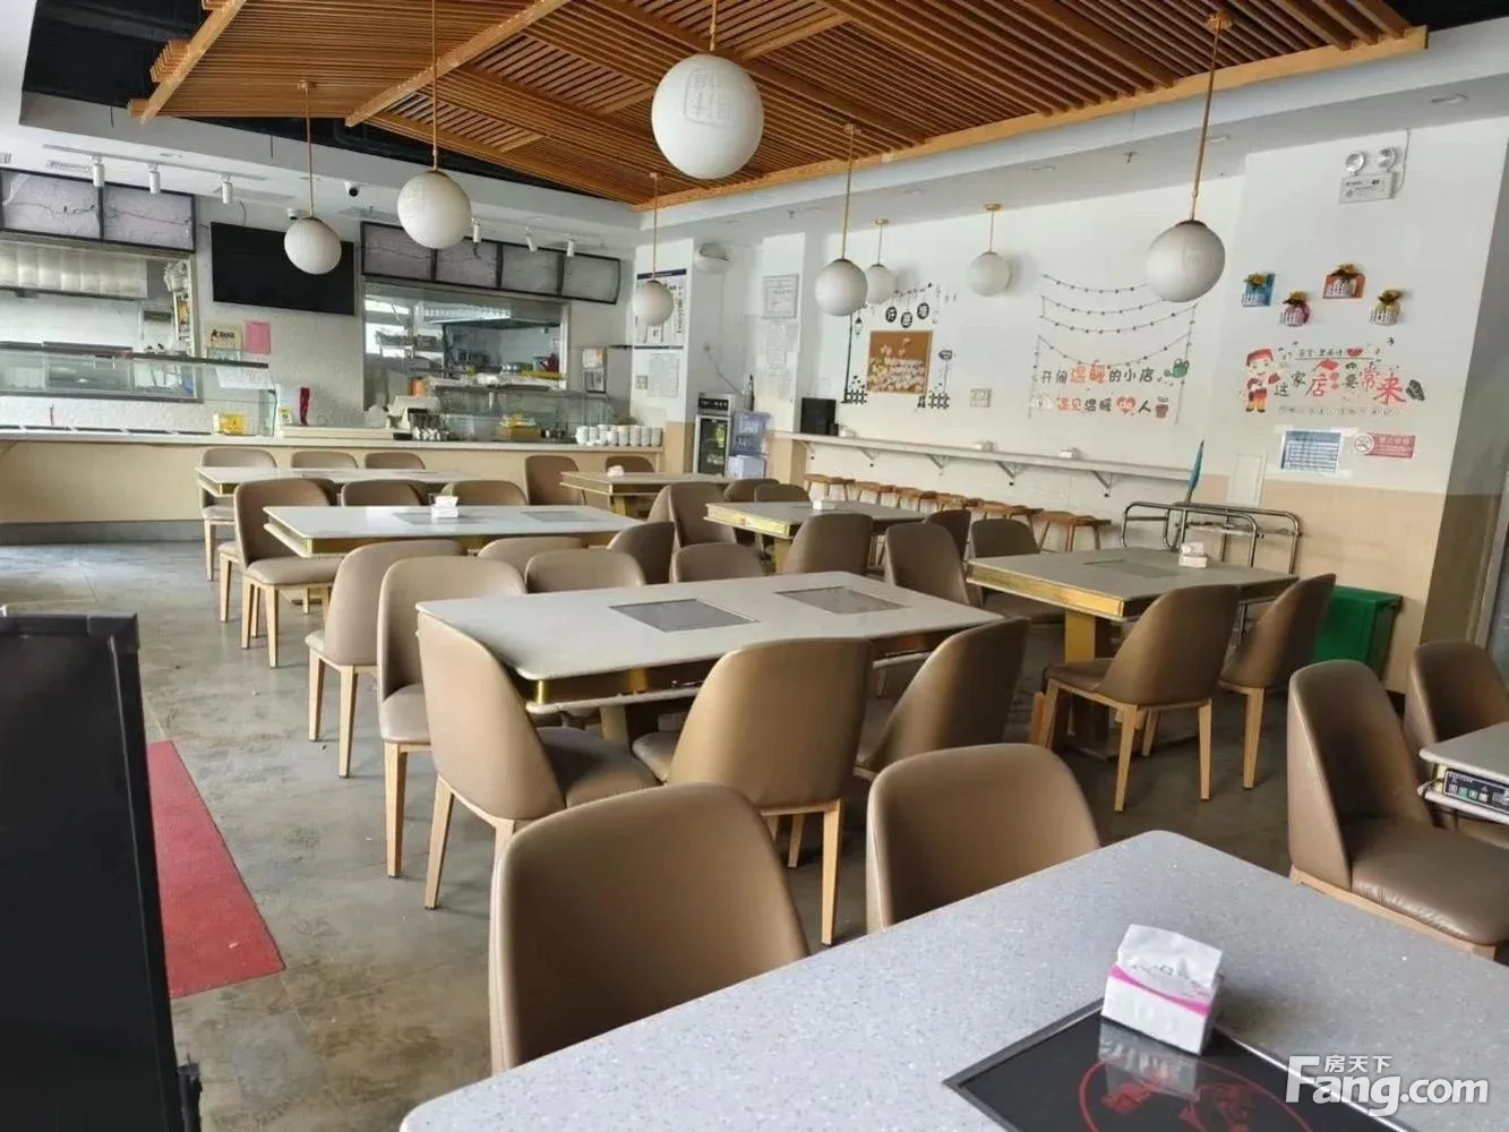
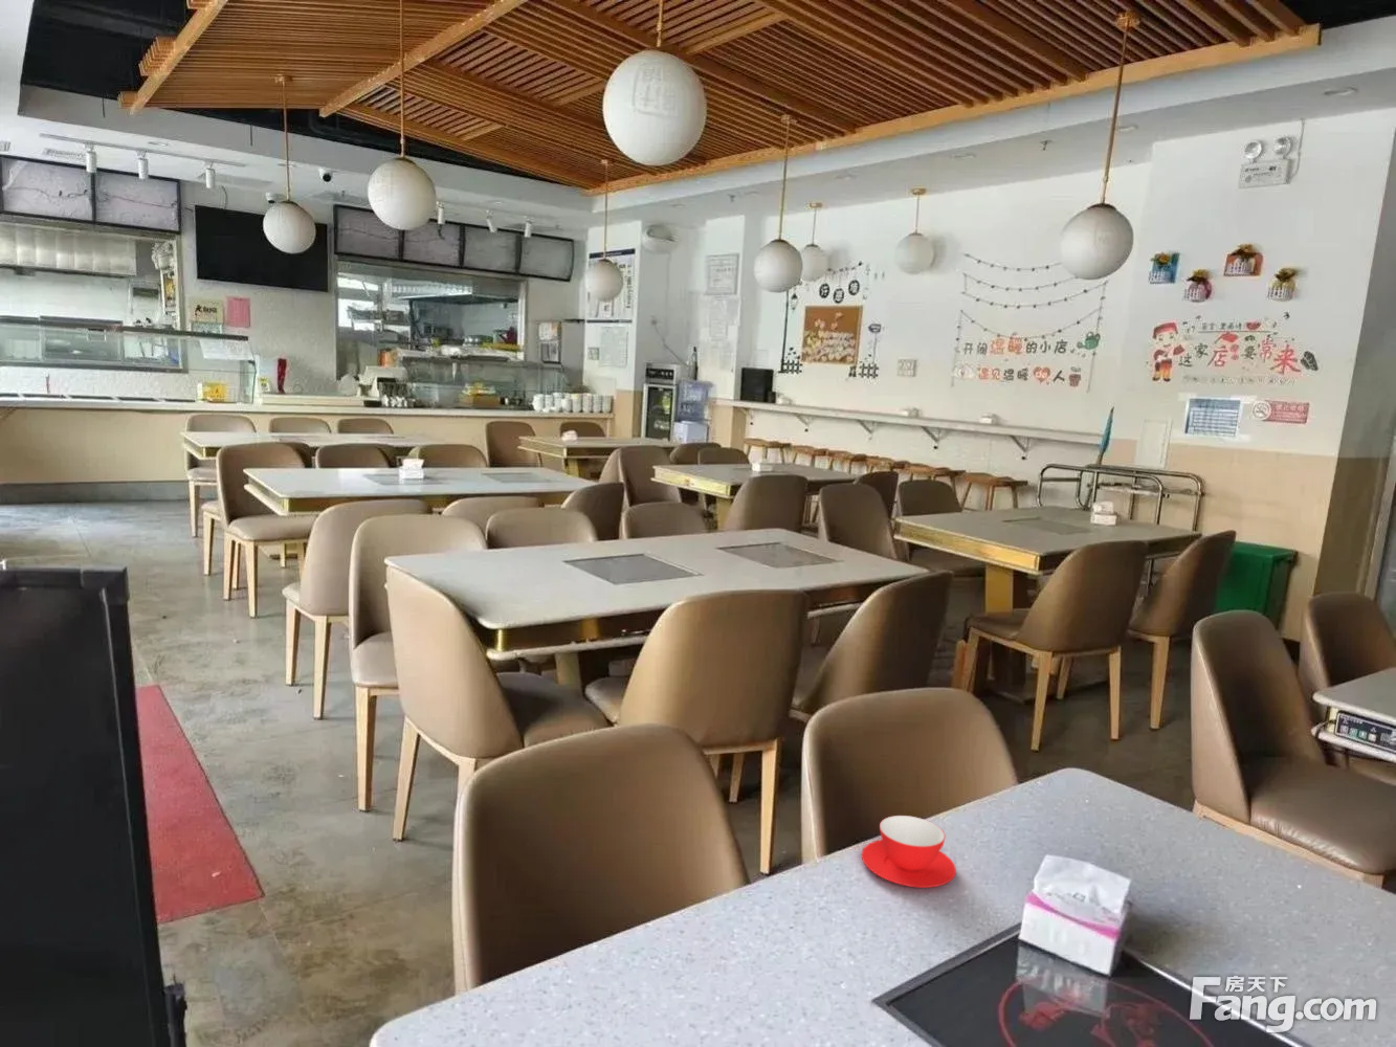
+ teacup [861,815,957,889]
